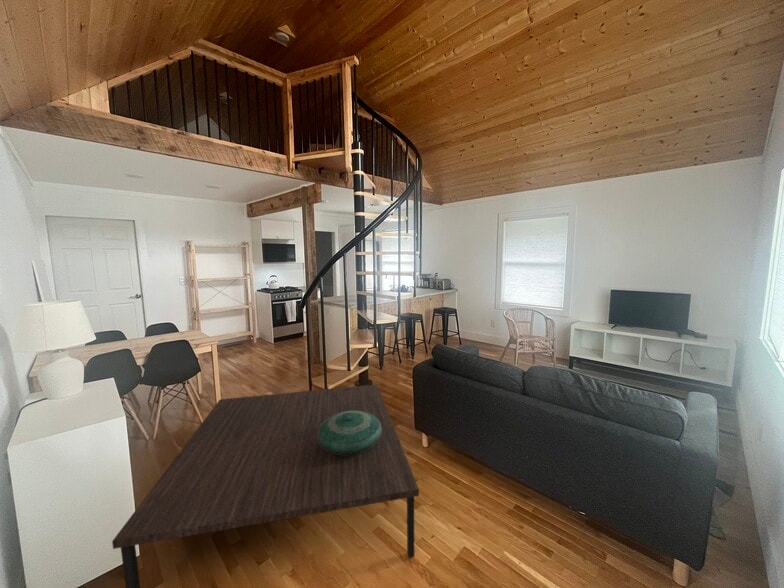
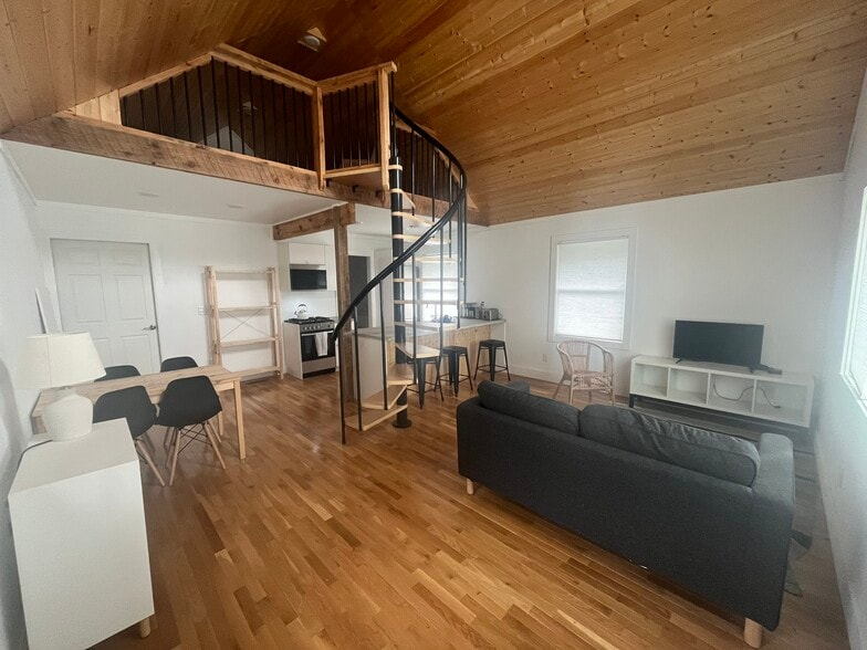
- coffee table [111,383,420,588]
- decorative bowl [317,411,382,455]
